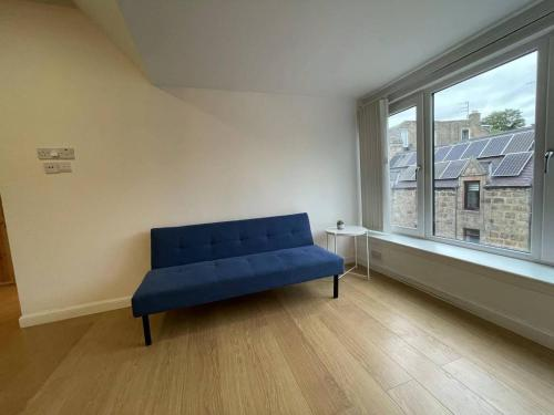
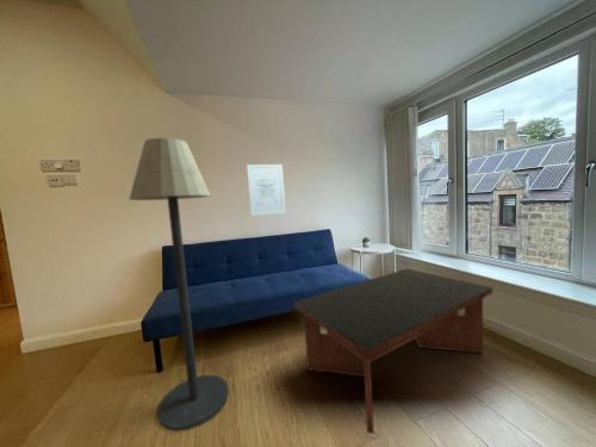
+ coffee table [293,267,493,435]
+ wall art [246,163,287,217]
+ floor lamp [128,137,230,433]
